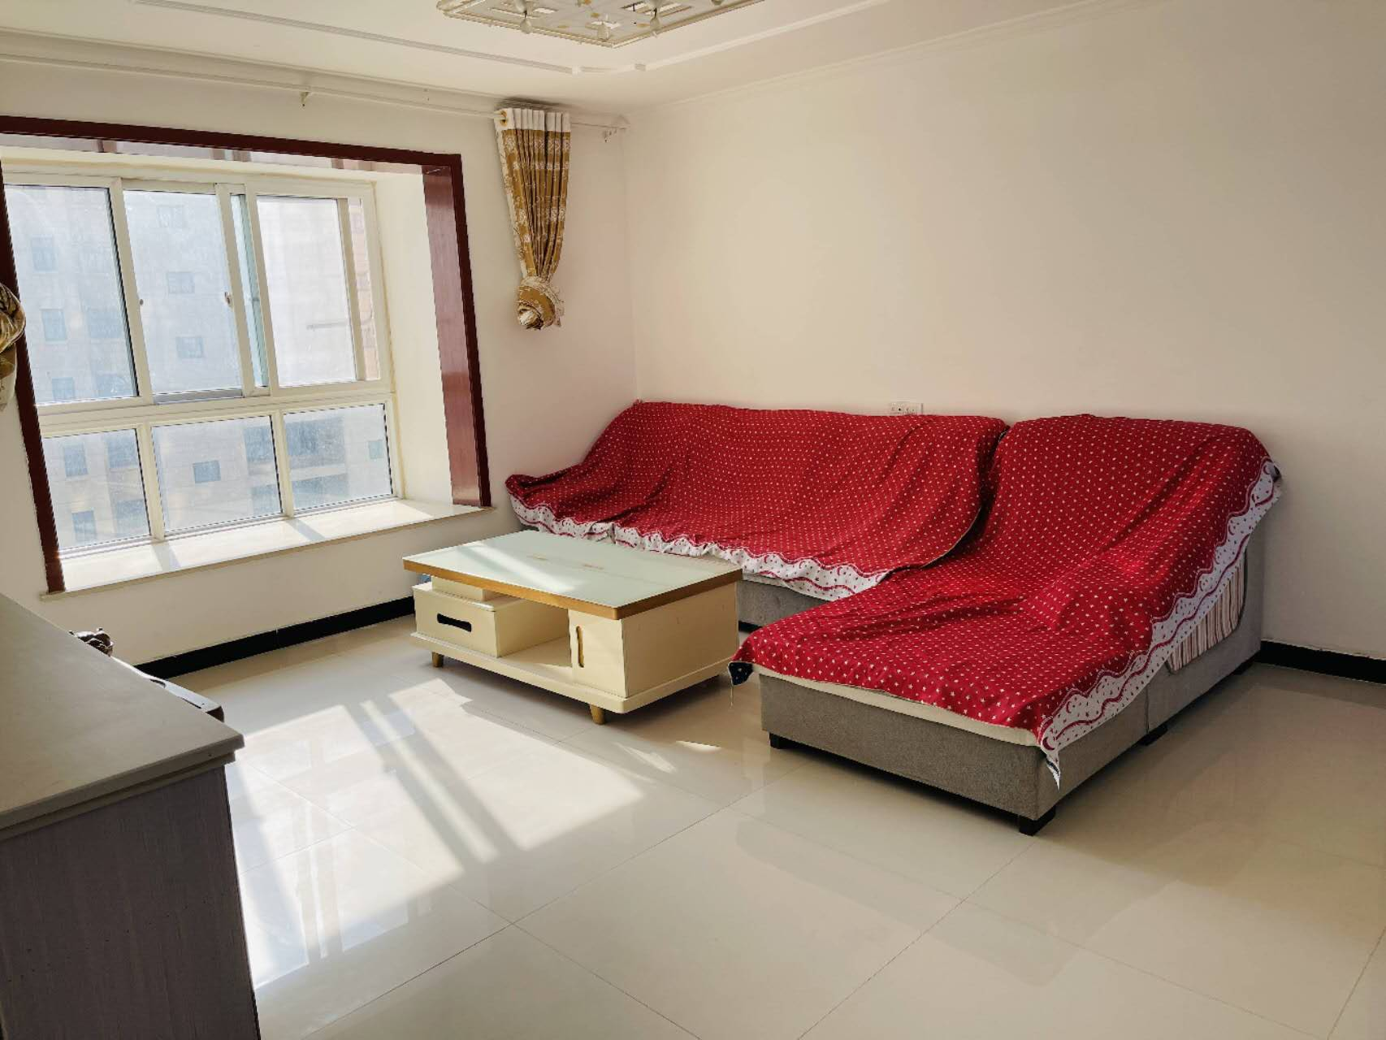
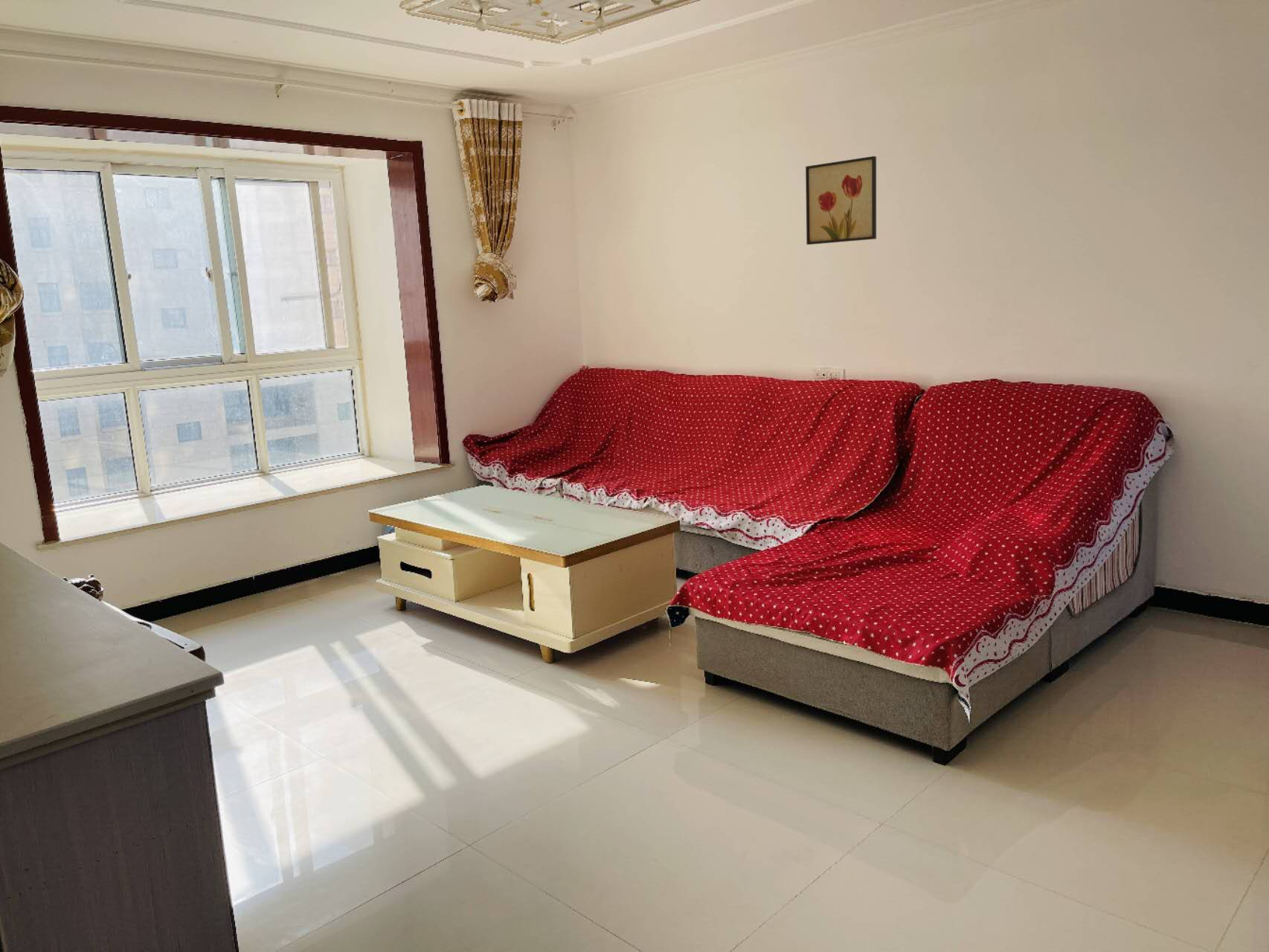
+ wall art [805,155,877,245]
